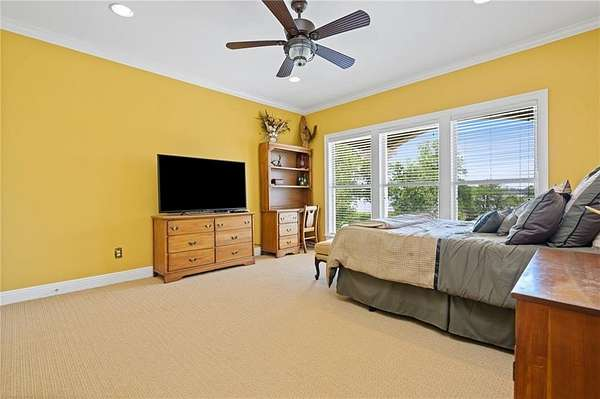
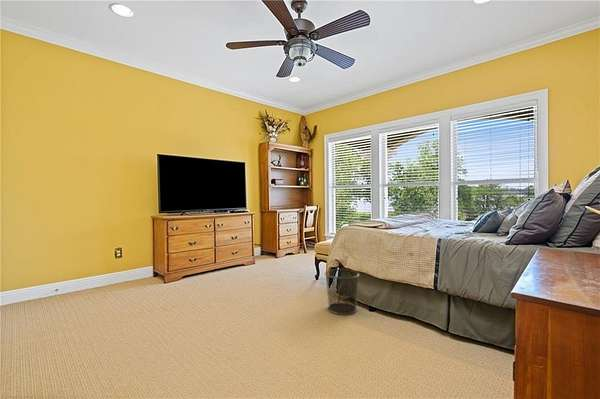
+ waste bin [324,268,360,316]
